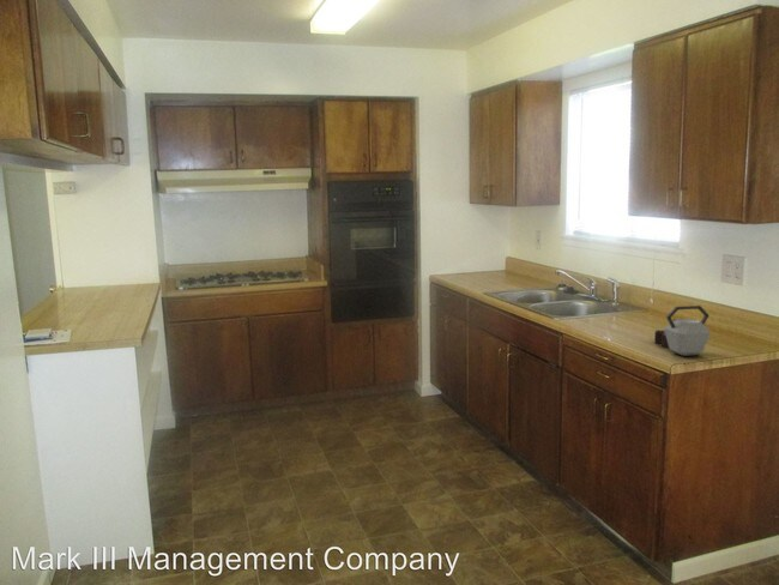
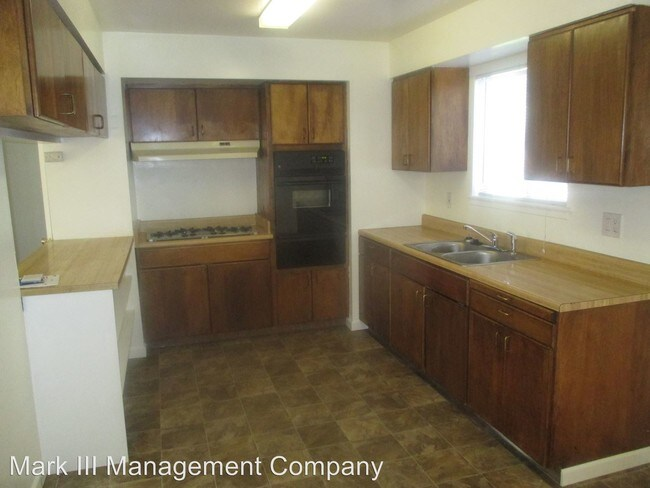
- kettle [653,304,712,357]
